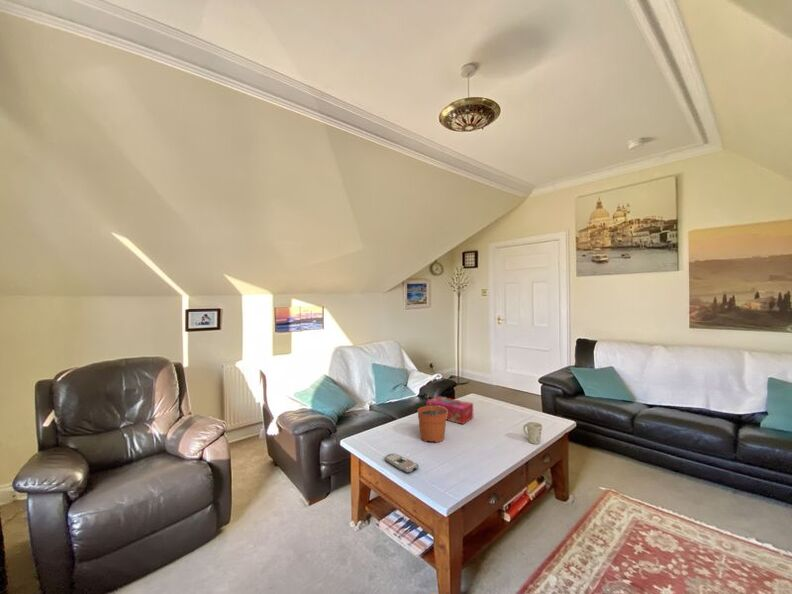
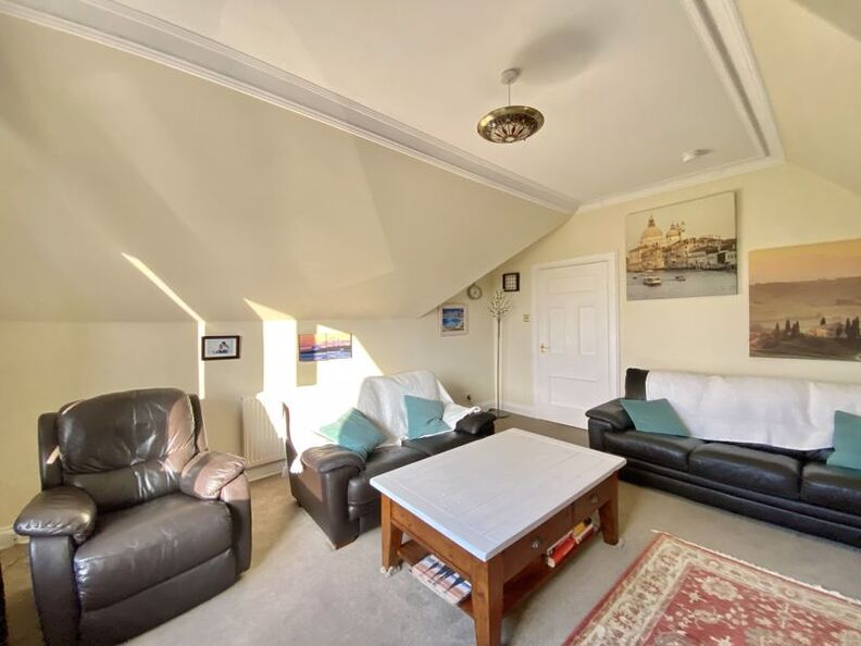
- plant pot [417,394,447,443]
- tissue box [425,395,474,425]
- remote control [384,453,420,474]
- mug [522,421,543,445]
